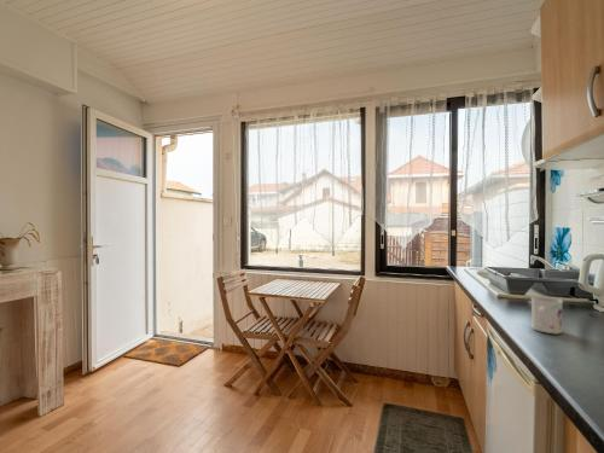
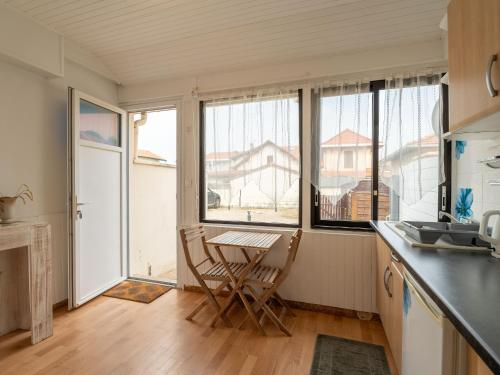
- mug [530,295,564,335]
